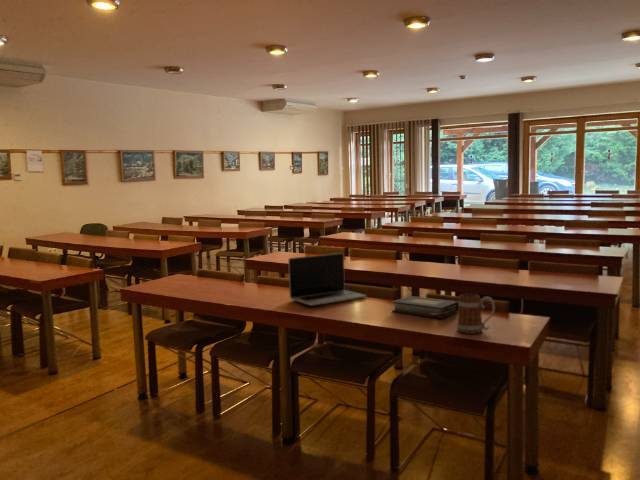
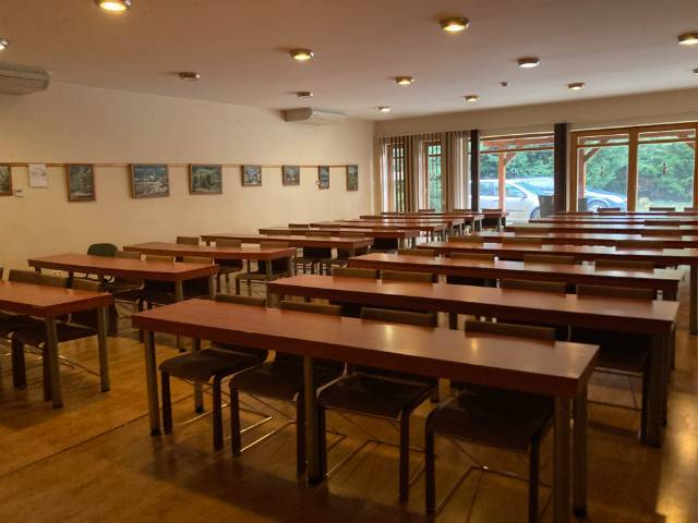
- laptop [287,252,368,306]
- mug [456,293,496,335]
- book [391,295,459,319]
